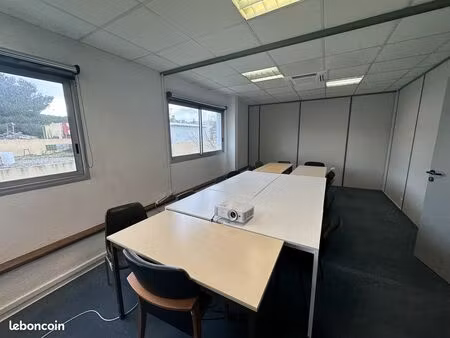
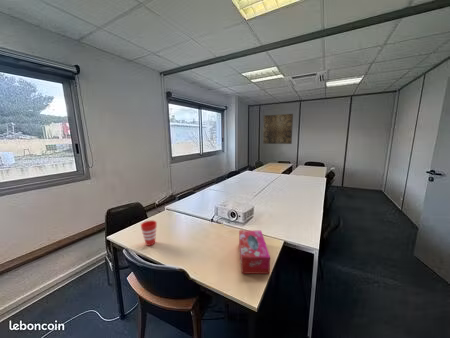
+ tissue box [238,229,271,275]
+ wall art [262,113,294,145]
+ cup [140,219,158,247]
